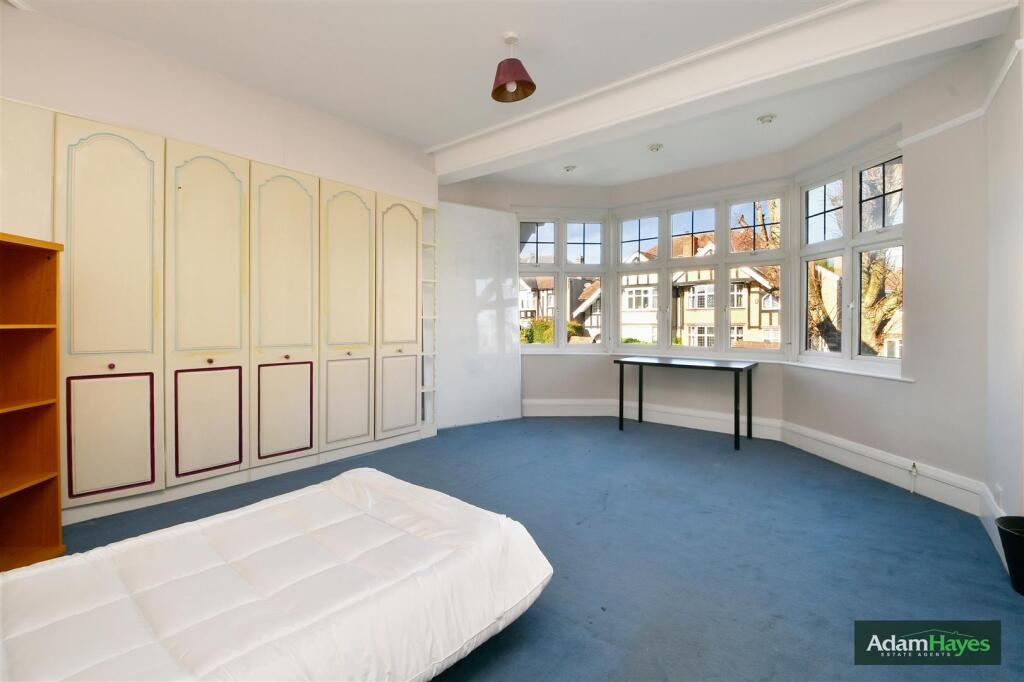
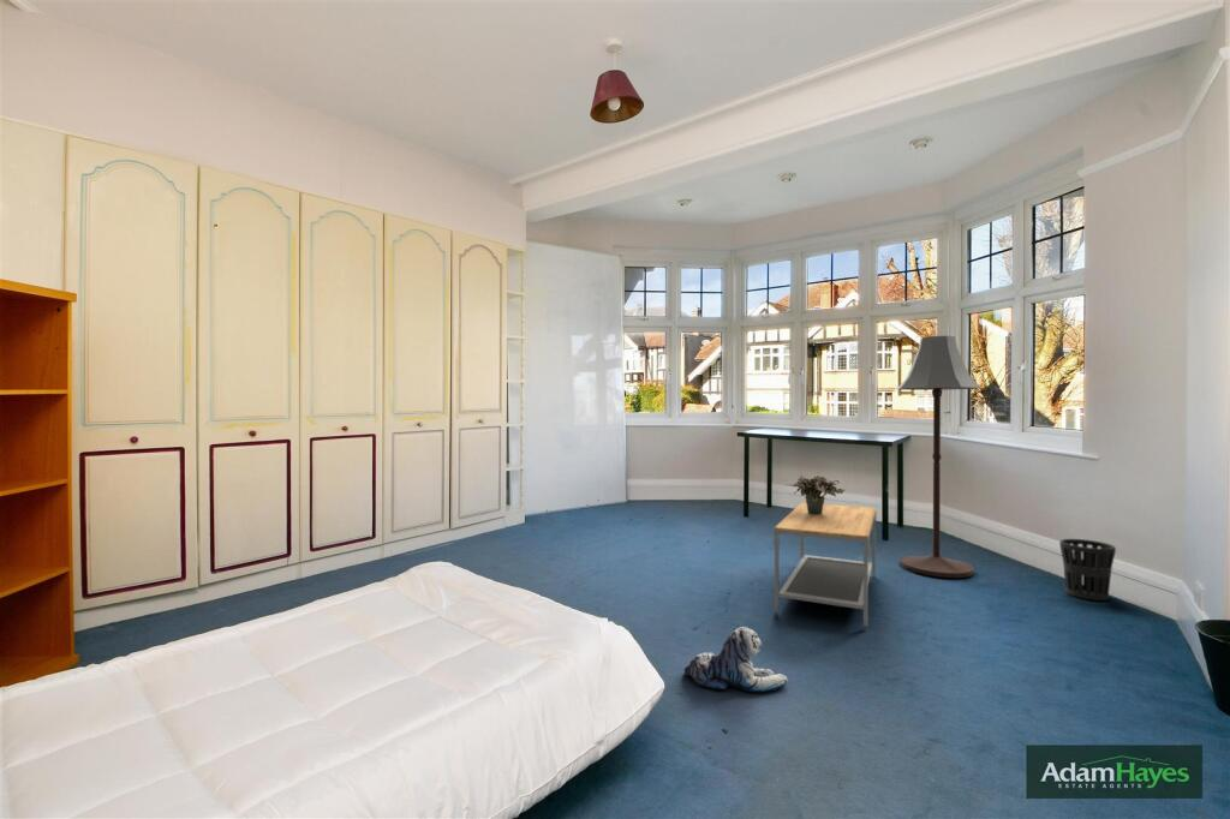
+ potted plant [787,474,846,515]
+ plush toy [683,626,789,693]
+ coffee table [772,502,878,627]
+ wastebasket [1058,538,1117,602]
+ floor lamp [896,335,981,579]
